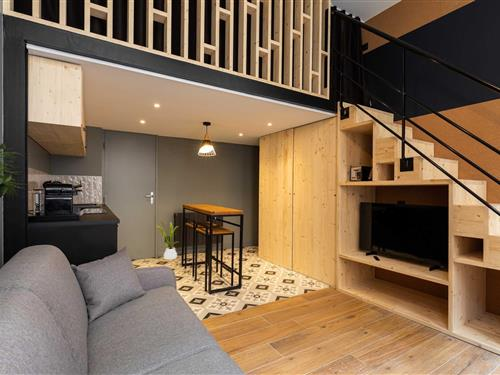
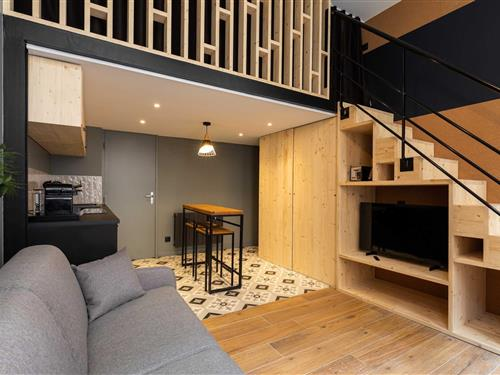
- house plant [155,219,179,261]
